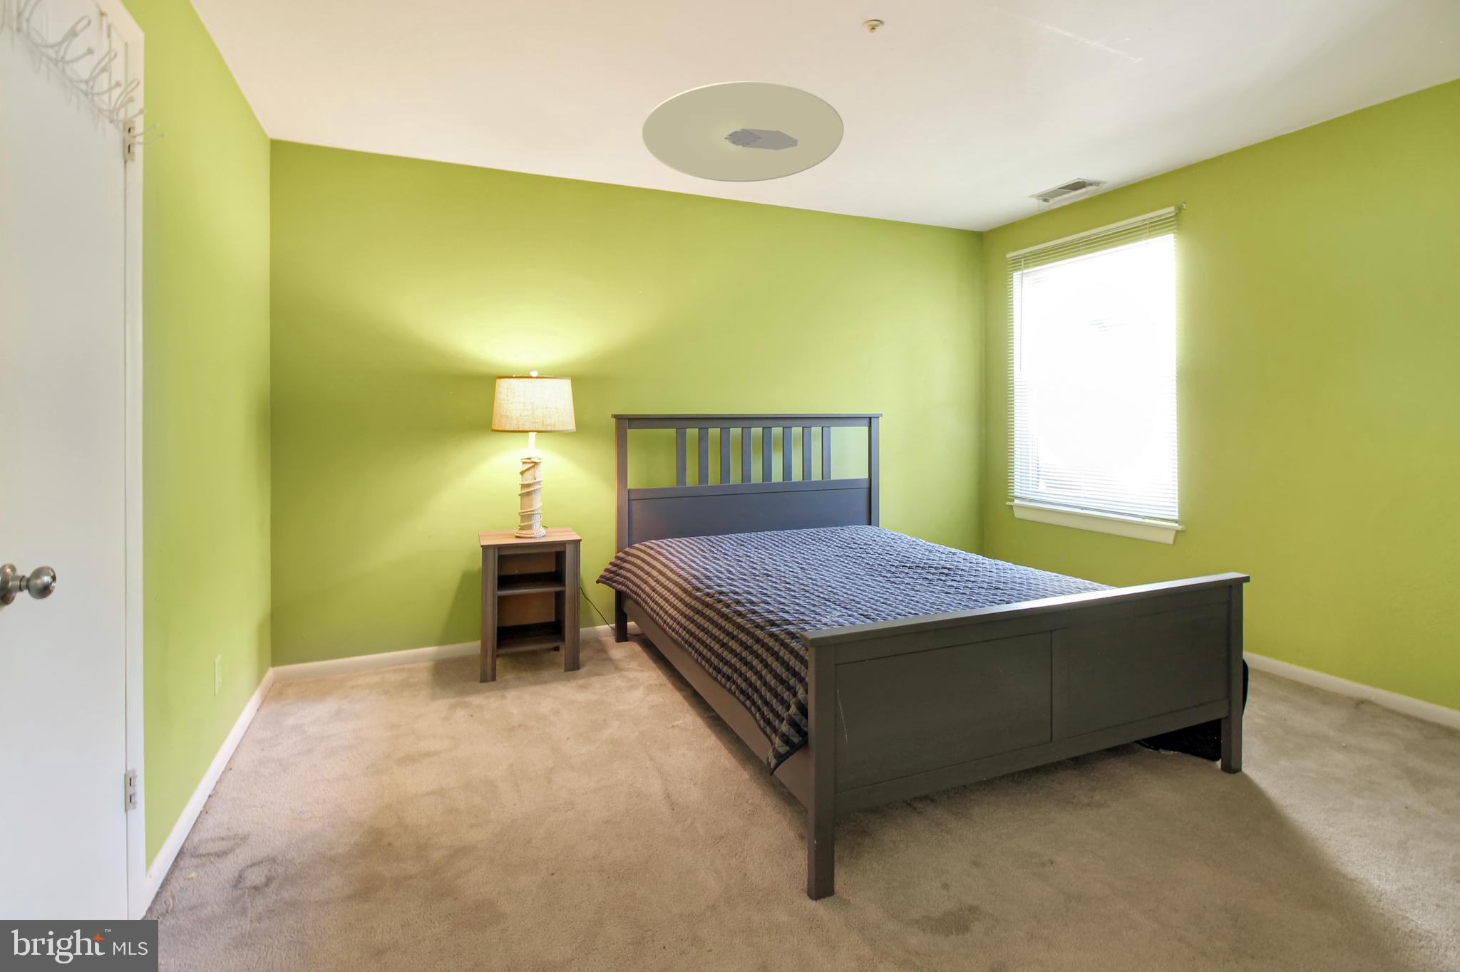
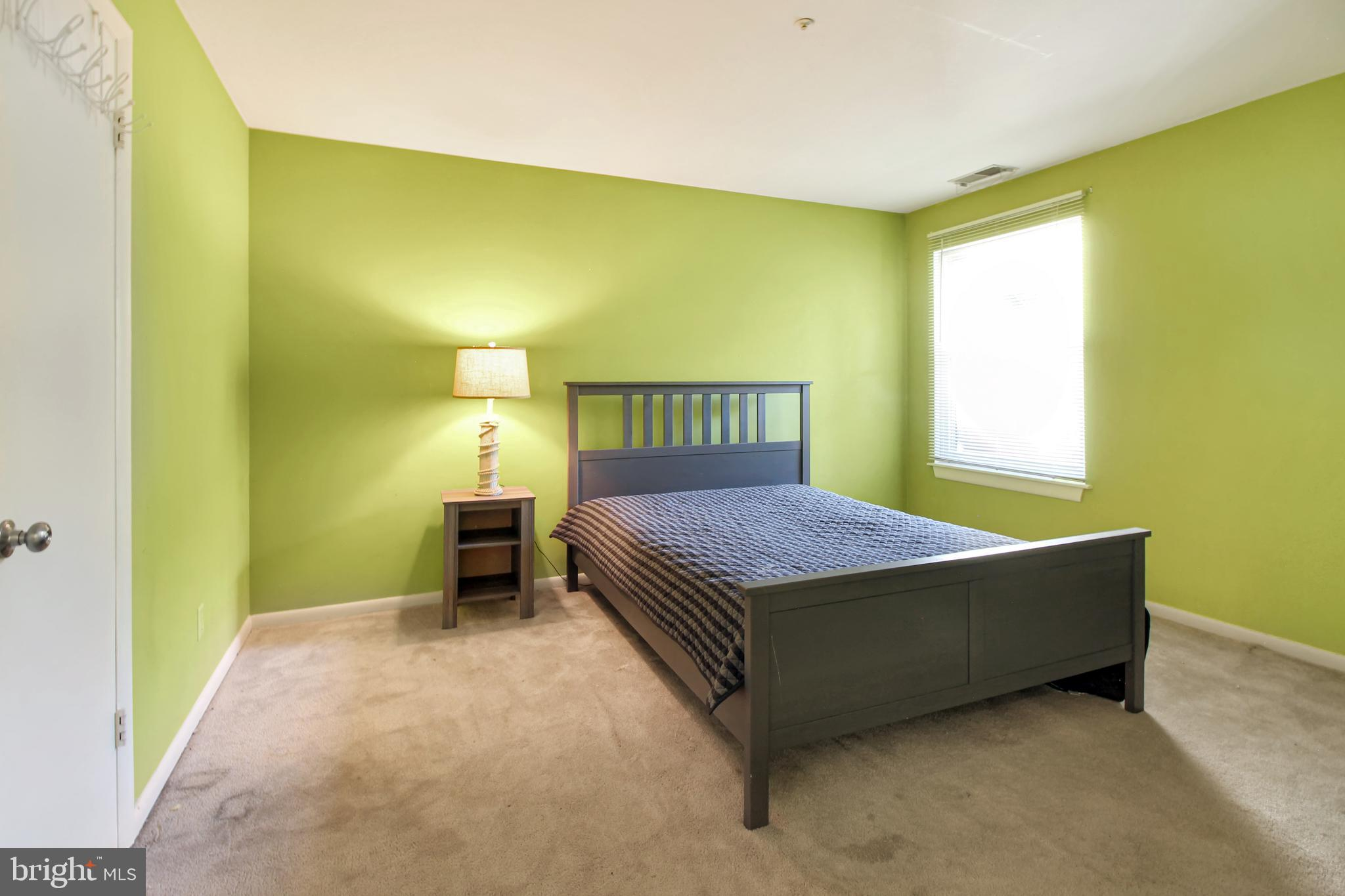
- ceiling light [642,80,845,182]
